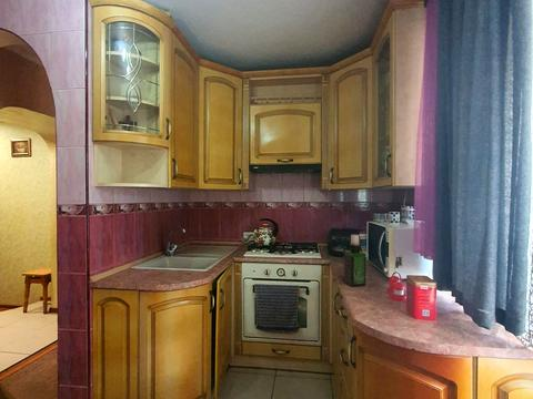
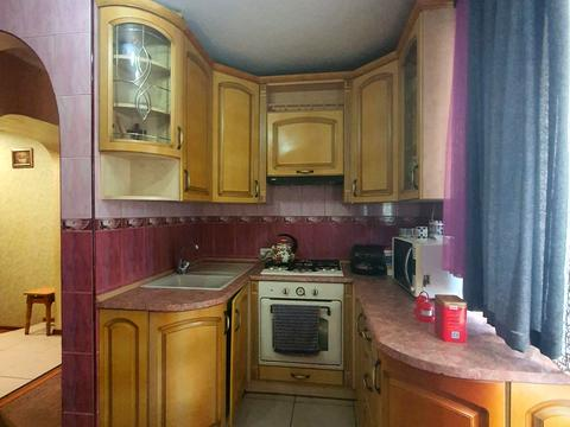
- spray bottle [343,234,368,288]
